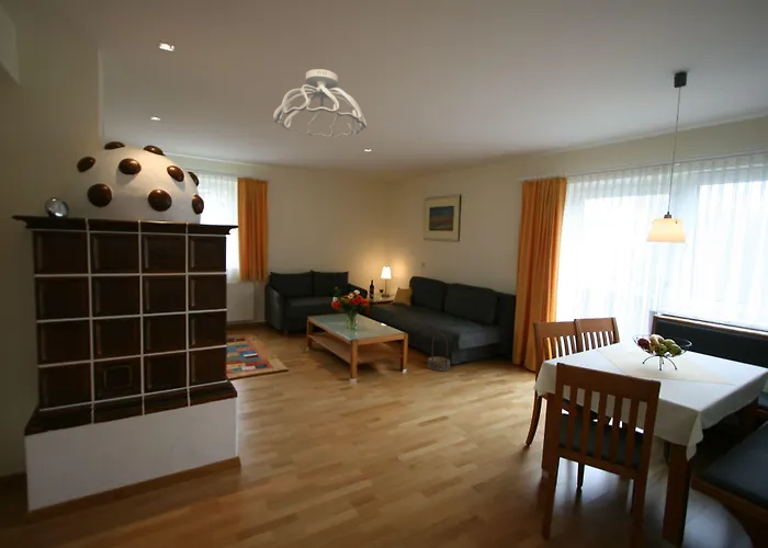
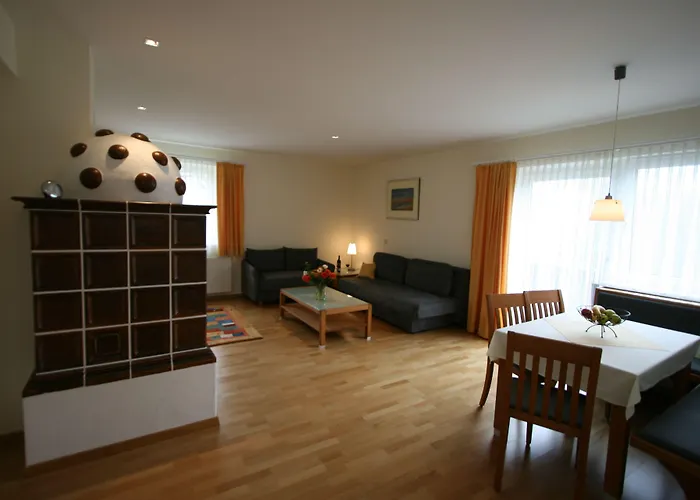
- basket [427,331,451,372]
- ceiling light fixture [272,68,368,138]
